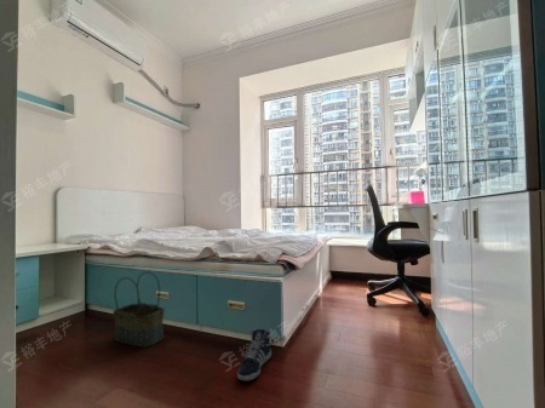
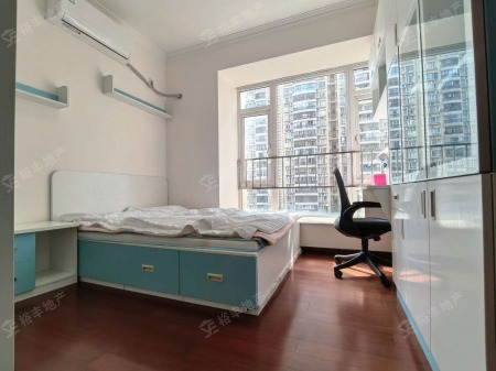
- basket [111,270,166,347]
- sneaker [236,328,272,383]
